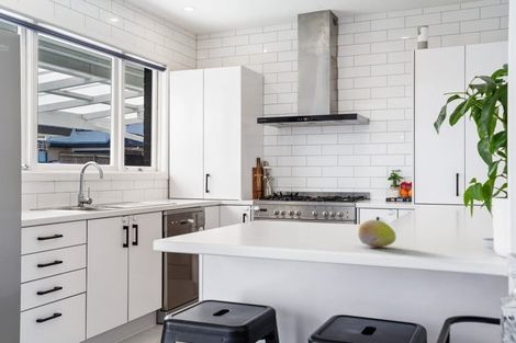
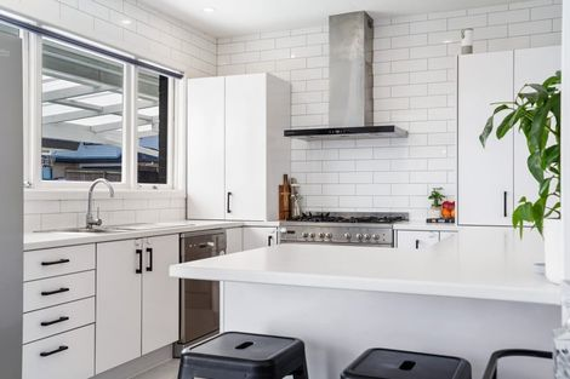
- fruit [357,219,397,248]
